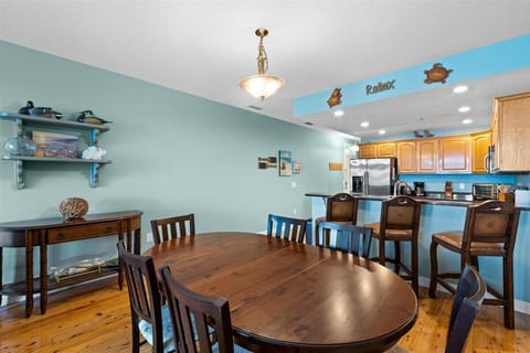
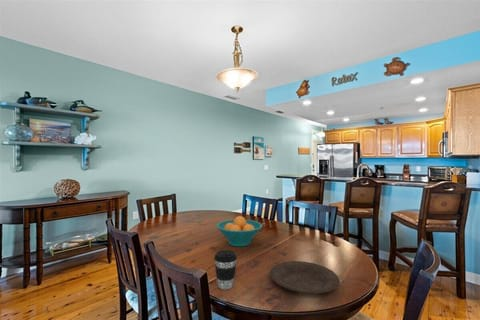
+ fruit bowl [216,215,263,247]
+ plate [269,260,341,295]
+ coffee cup [213,249,238,290]
